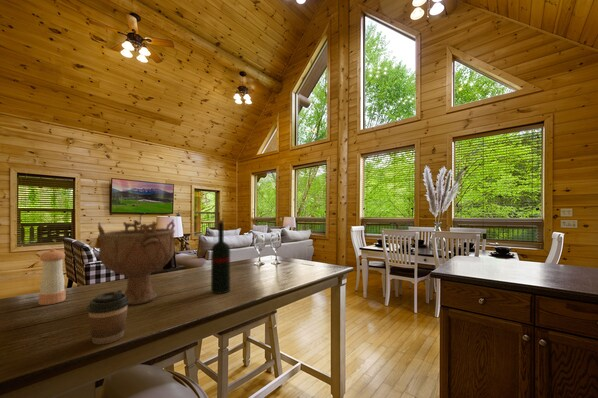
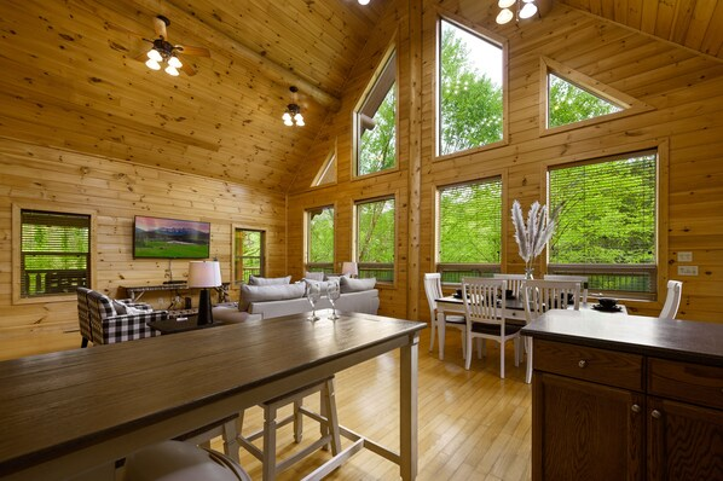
- wine bottle [210,219,231,295]
- decorative bowl [97,218,176,305]
- pepper shaker [38,248,67,306]
- coffee cup [86,289,129,345]
